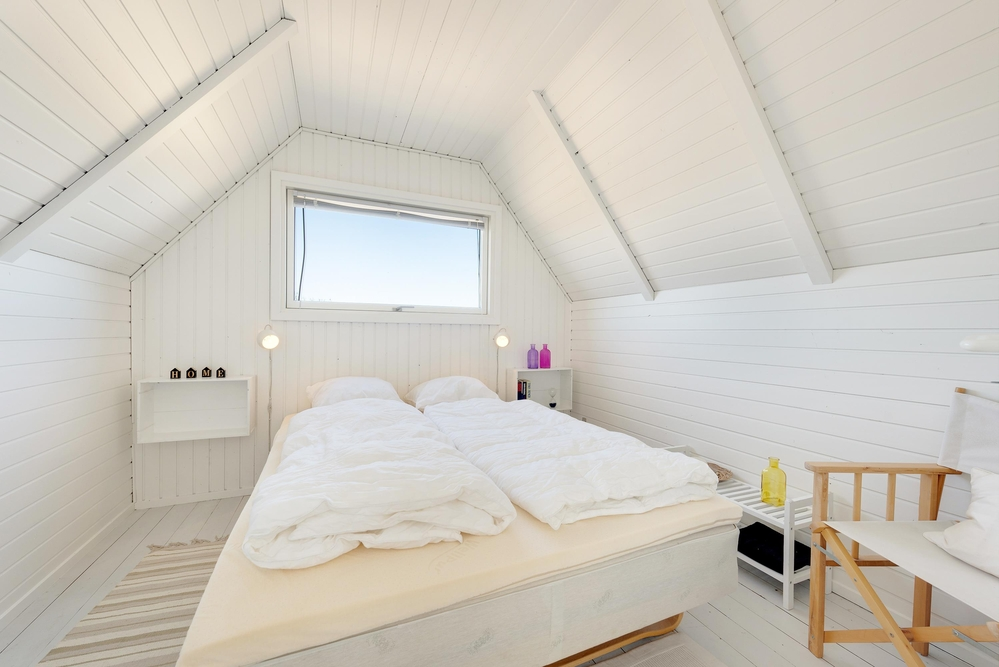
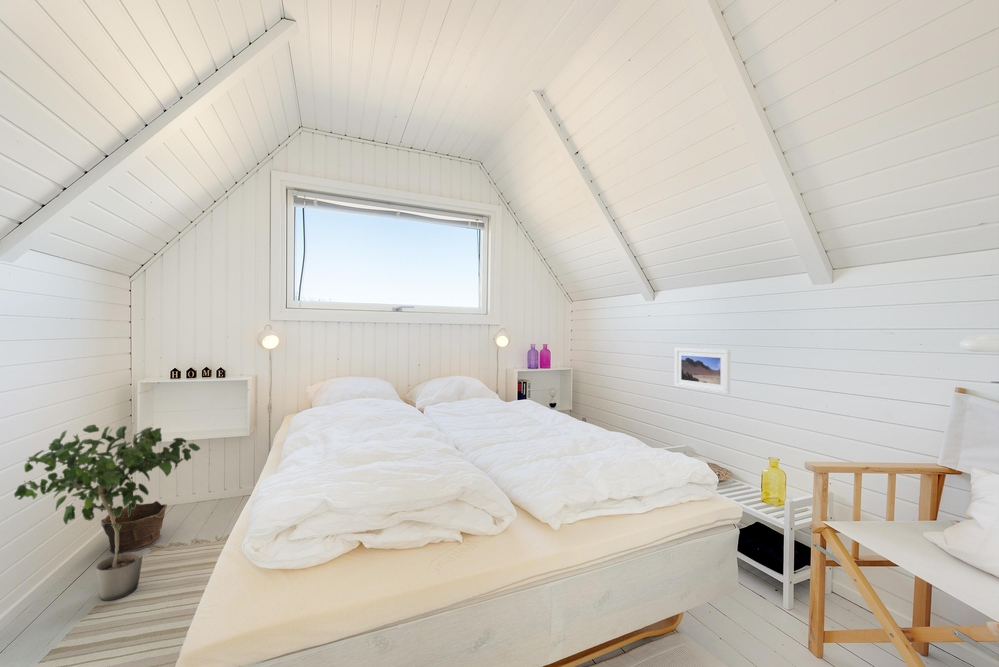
+ potted plant [13,424,201,601]
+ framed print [674,346,731,395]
+ clay pot [100,500,168,554]
